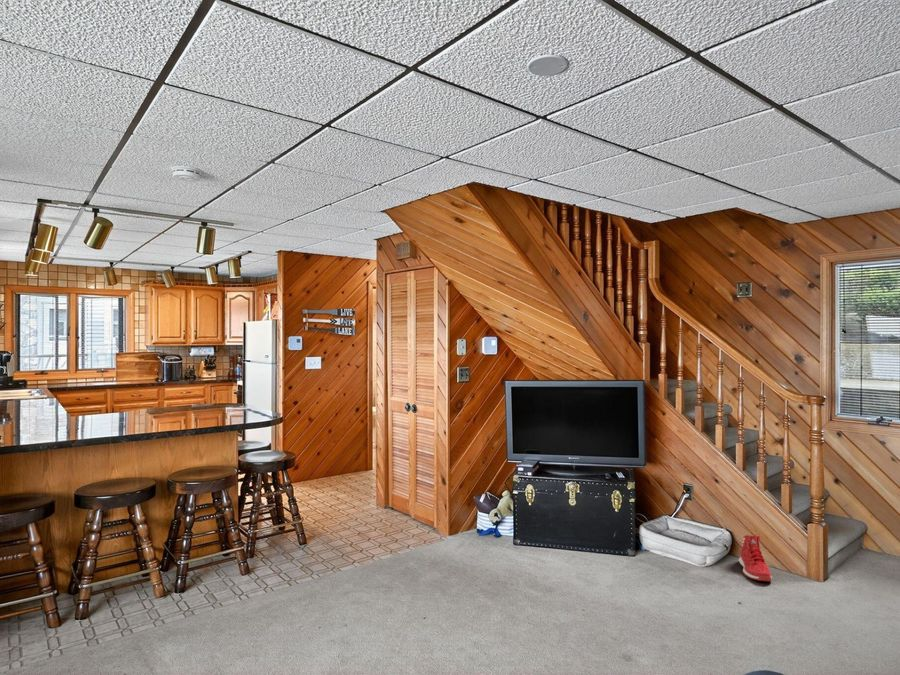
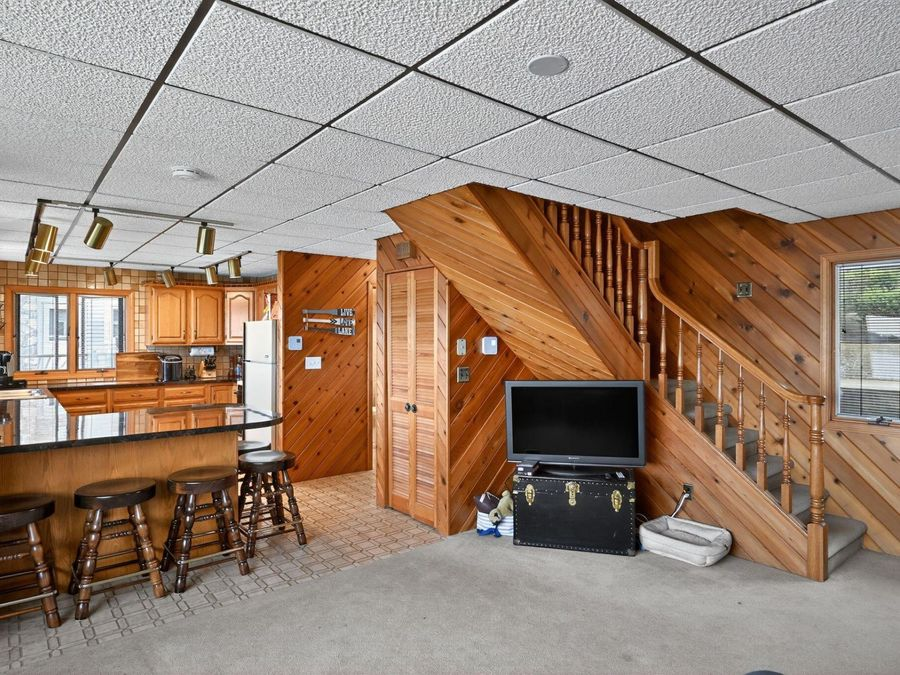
- sneaker [738,534,773,582]
